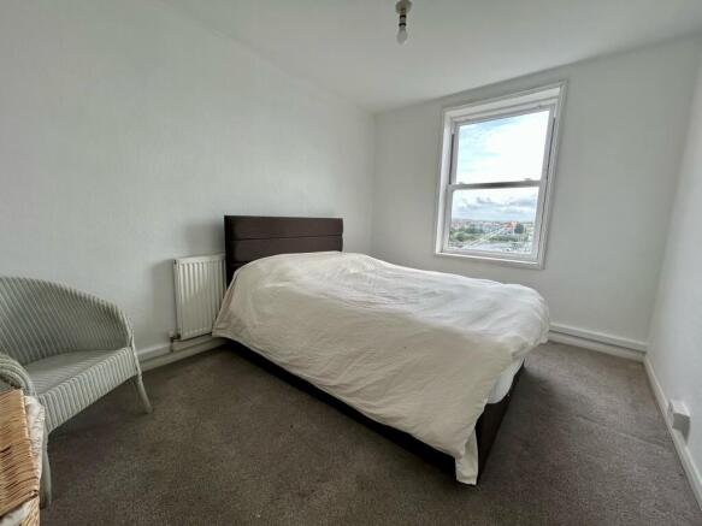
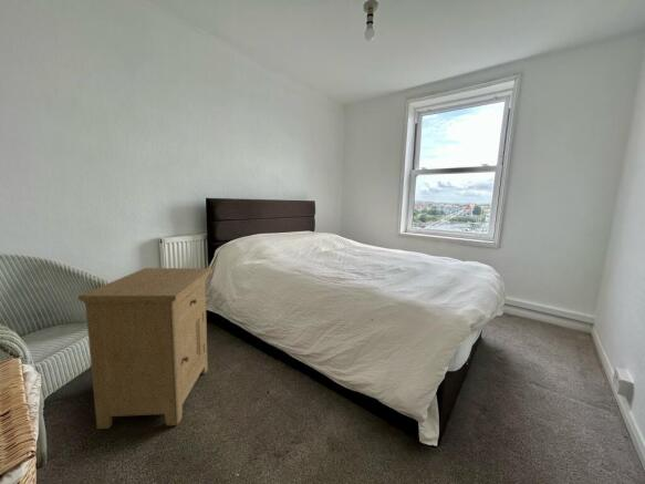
+ nightstand [77,267,214,430]
